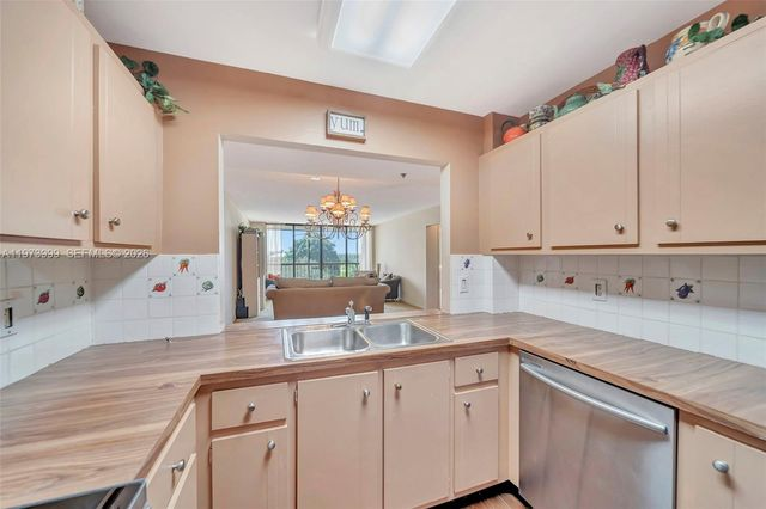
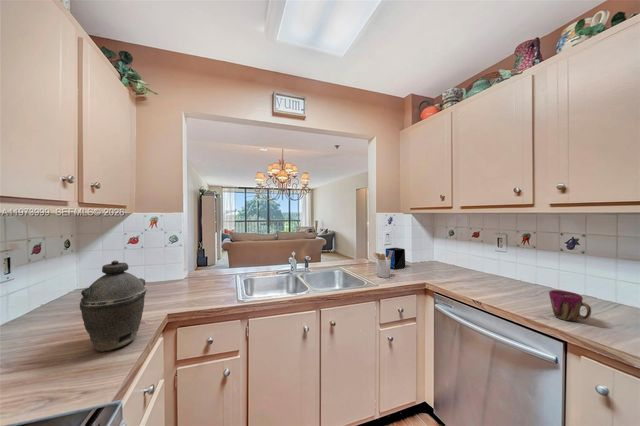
+ cup [548,289,592,322]
+ kettle [79,260,148,353]
+ speaker [385,247,406,270]
+ utensil holder [372,251,393,279]
